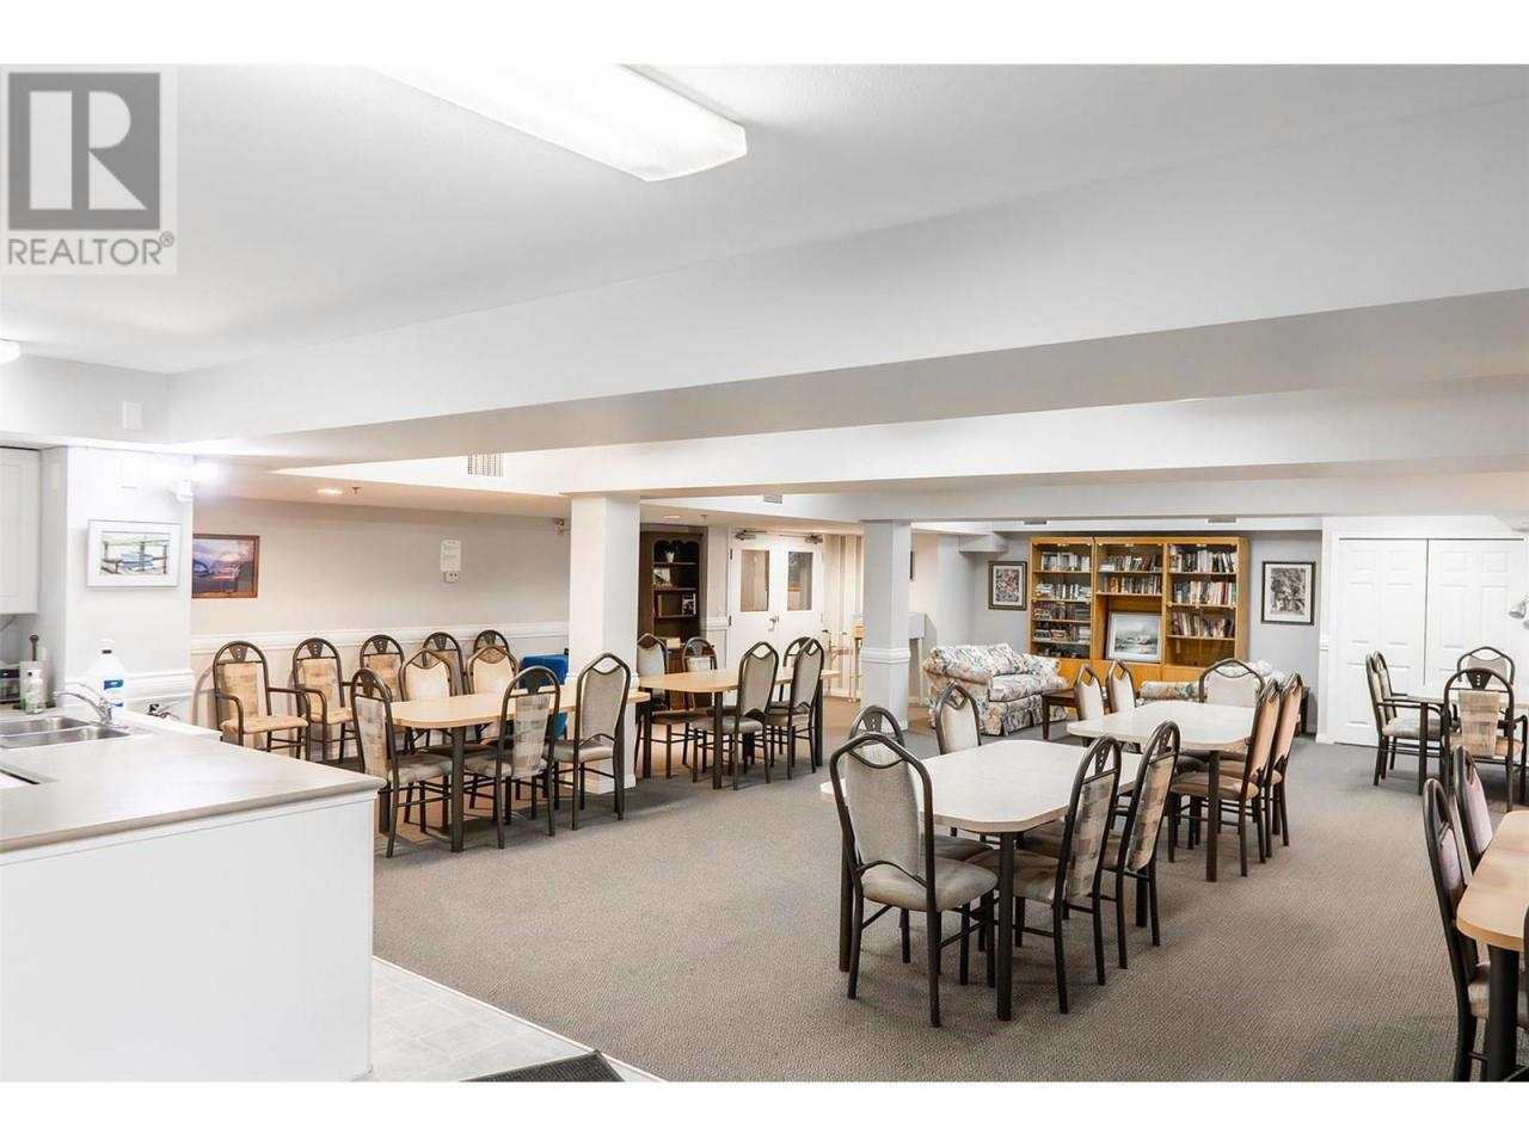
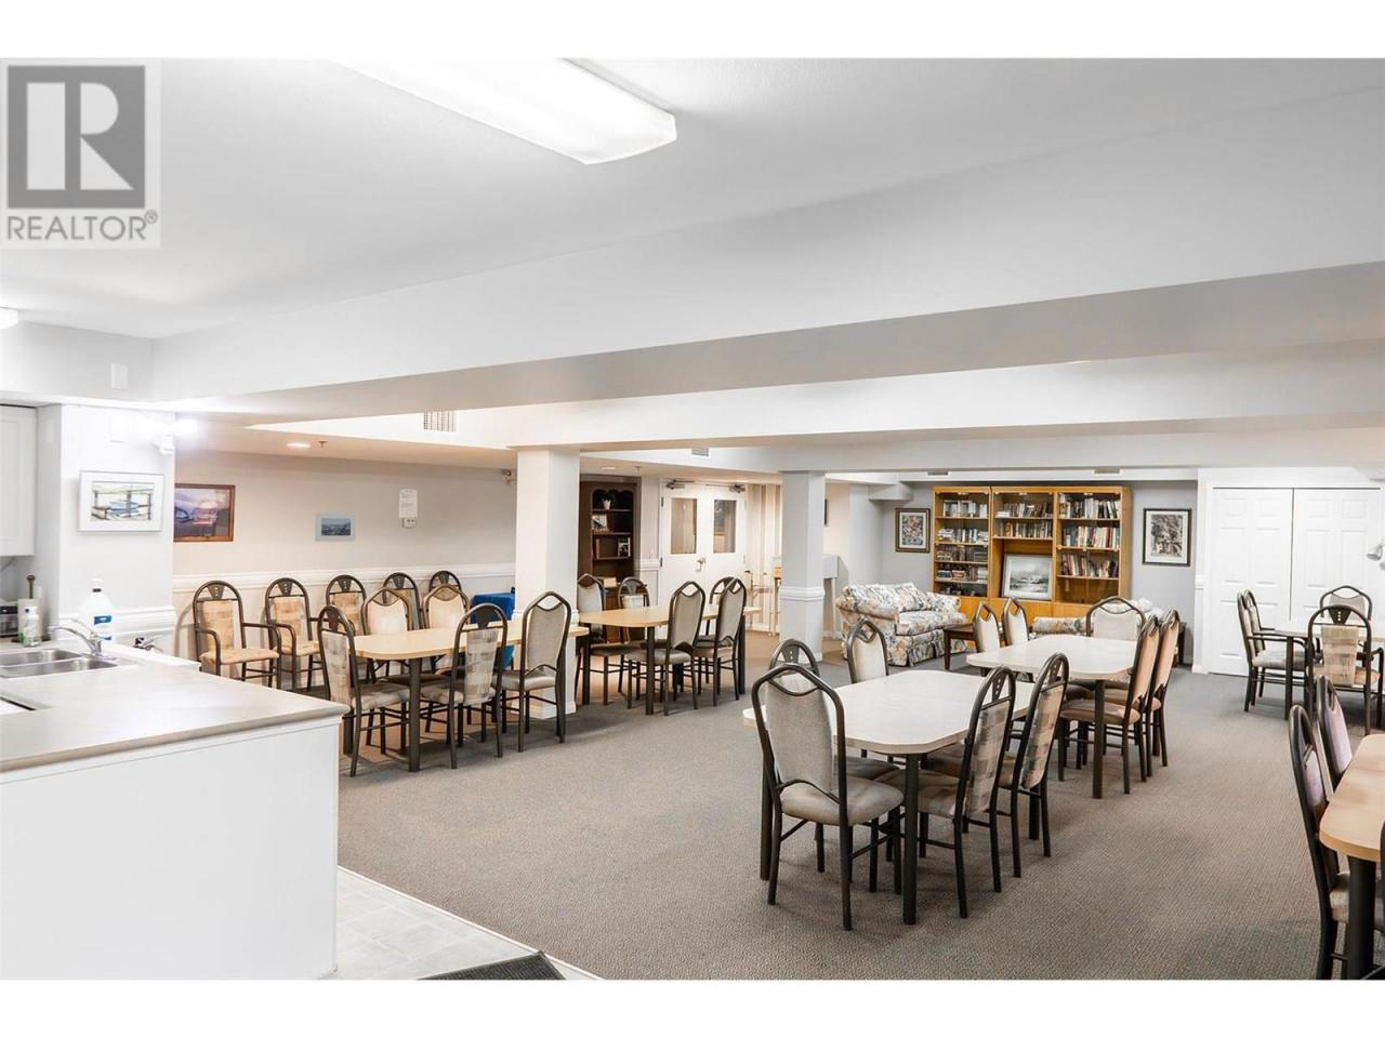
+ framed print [314,511,357,543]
